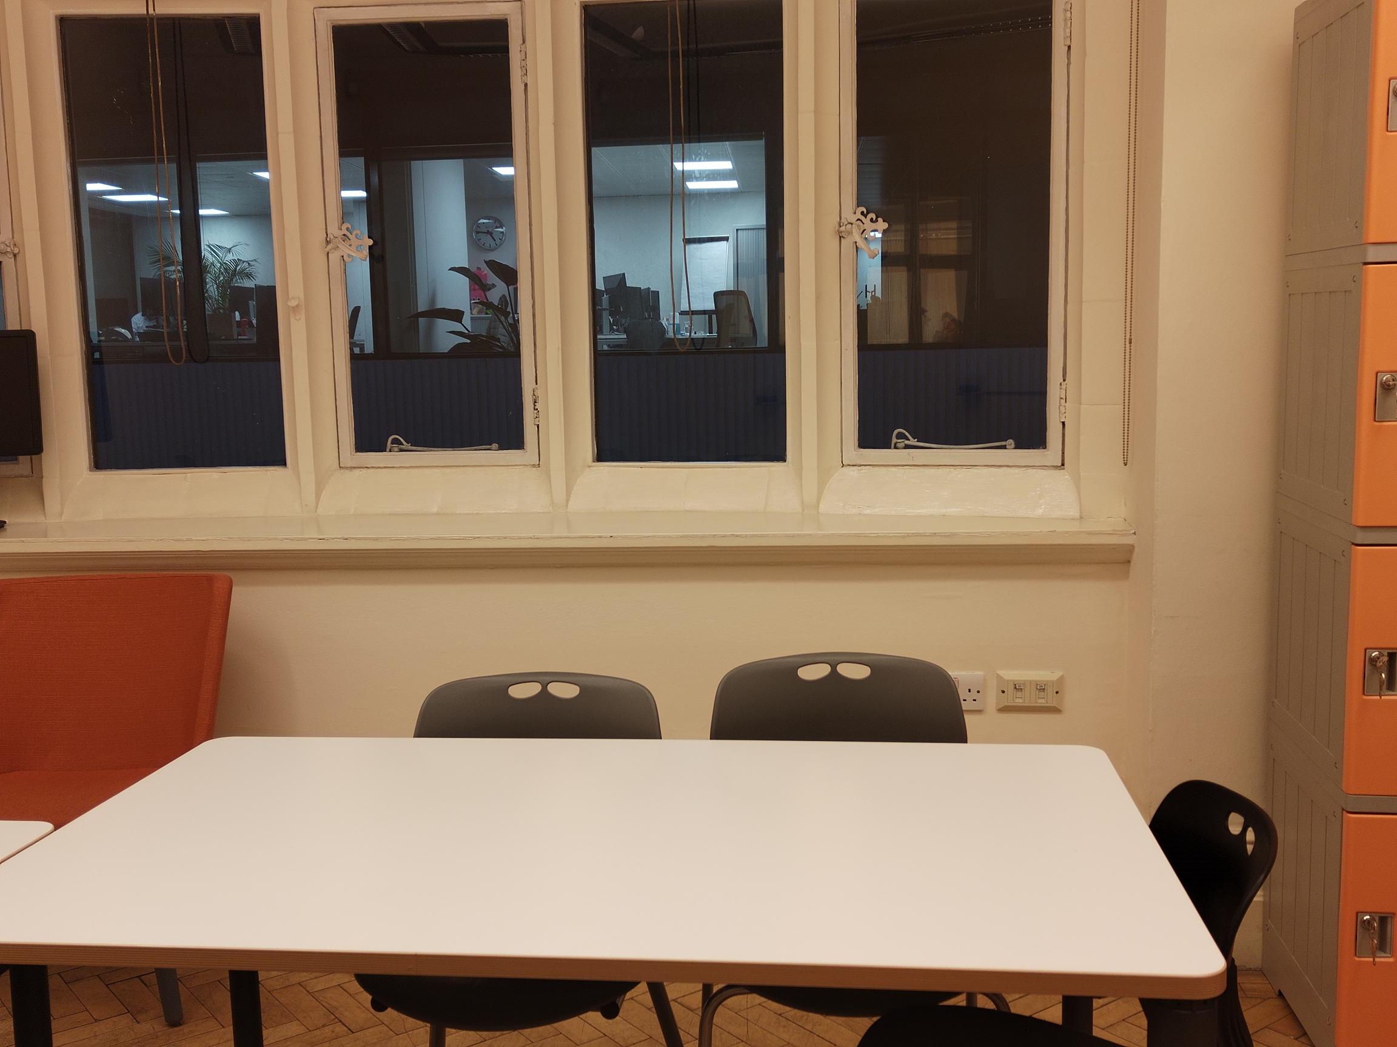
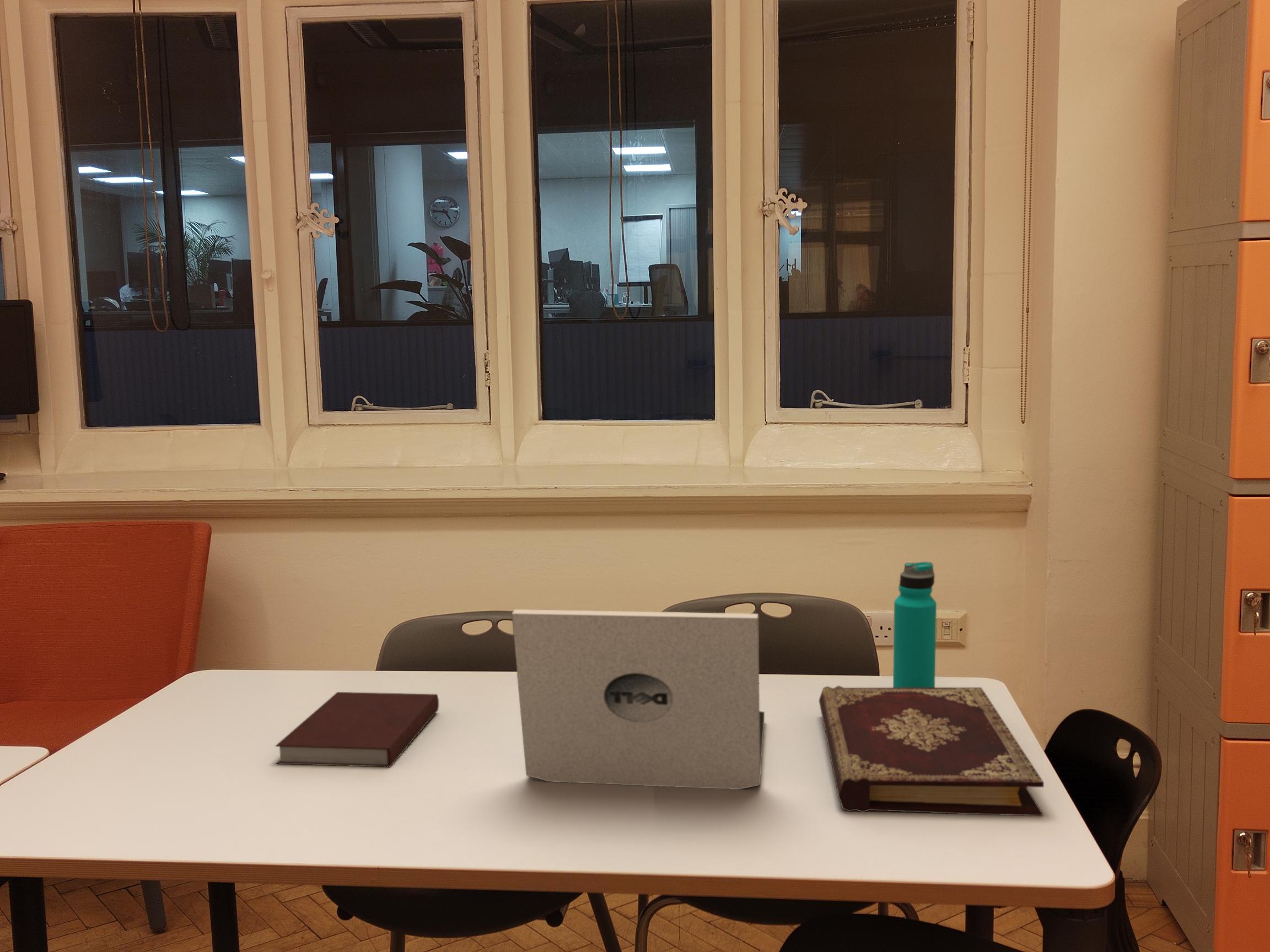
+ book [818,685,1045,816]
+ water bottle [892,561,937,688]
+ notebook [275,691,439,767]
+ laptop [511,609,765,790]
